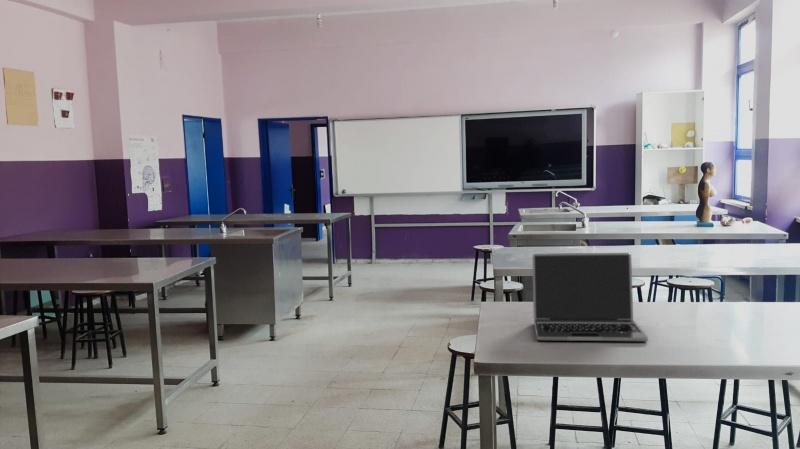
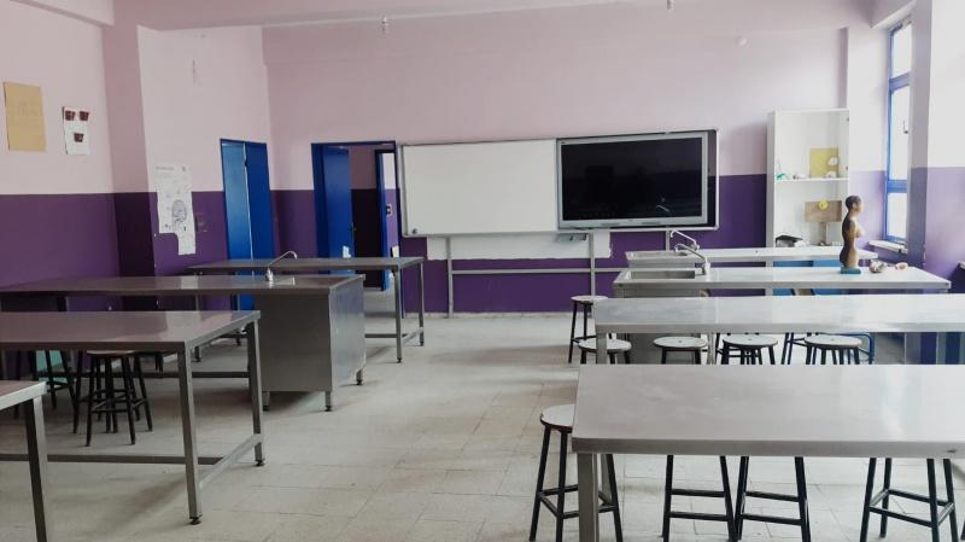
- laptop [531,252,649,342]
